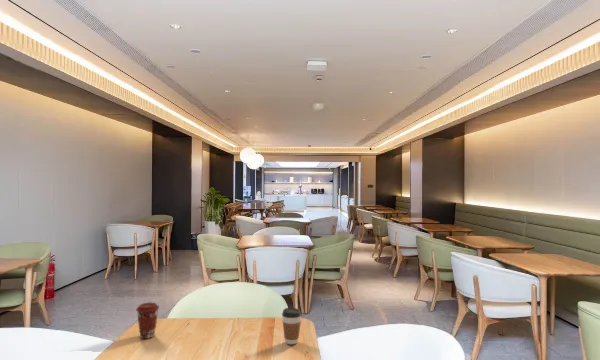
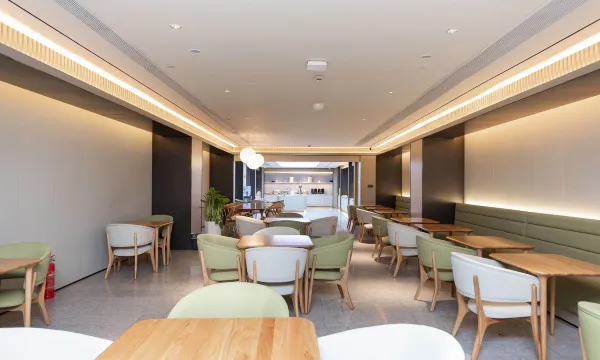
- coffee cup [135,302,160,340]
- coffee cup [281,307,302,345]
